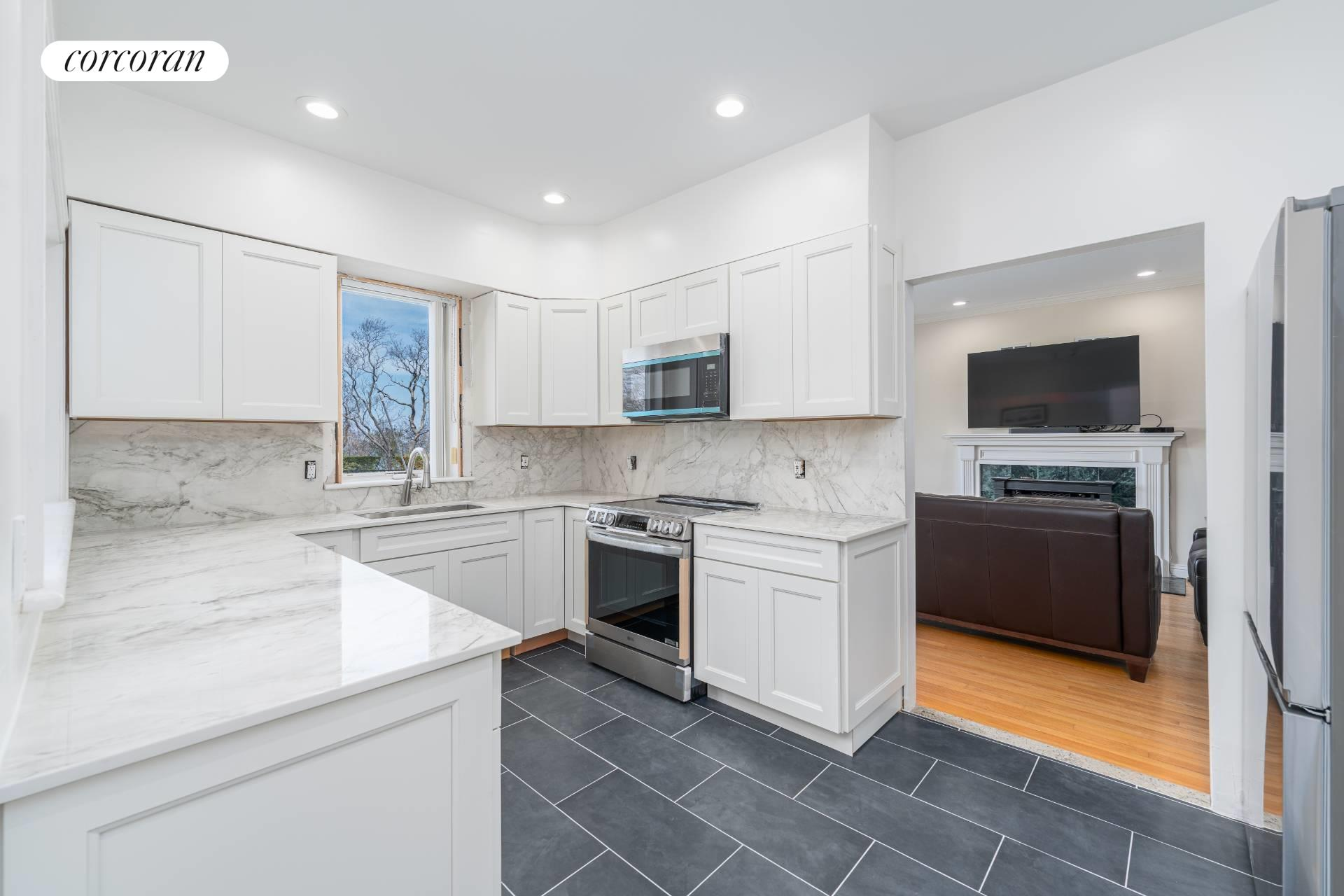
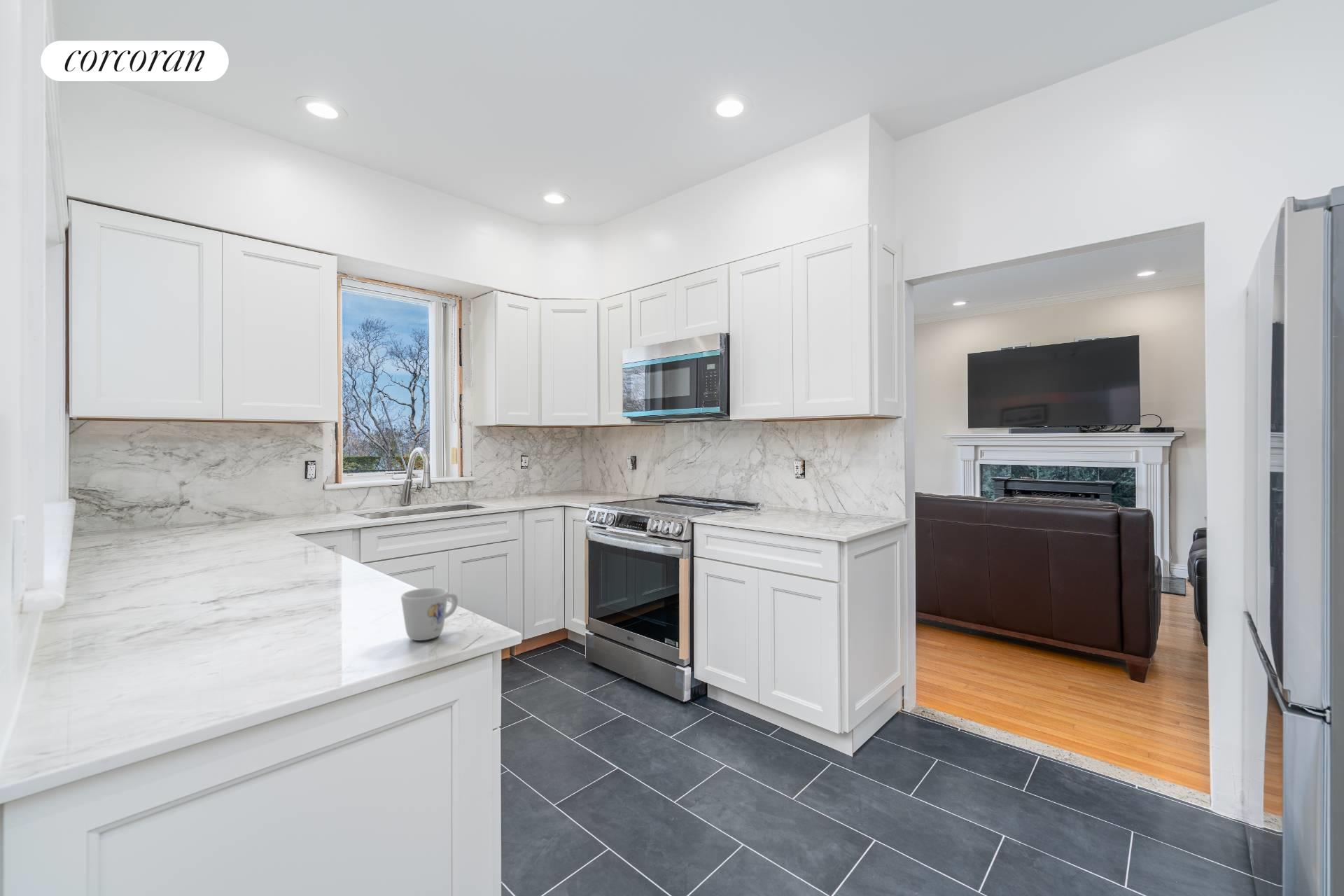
+ mug [400,587,458,641]
